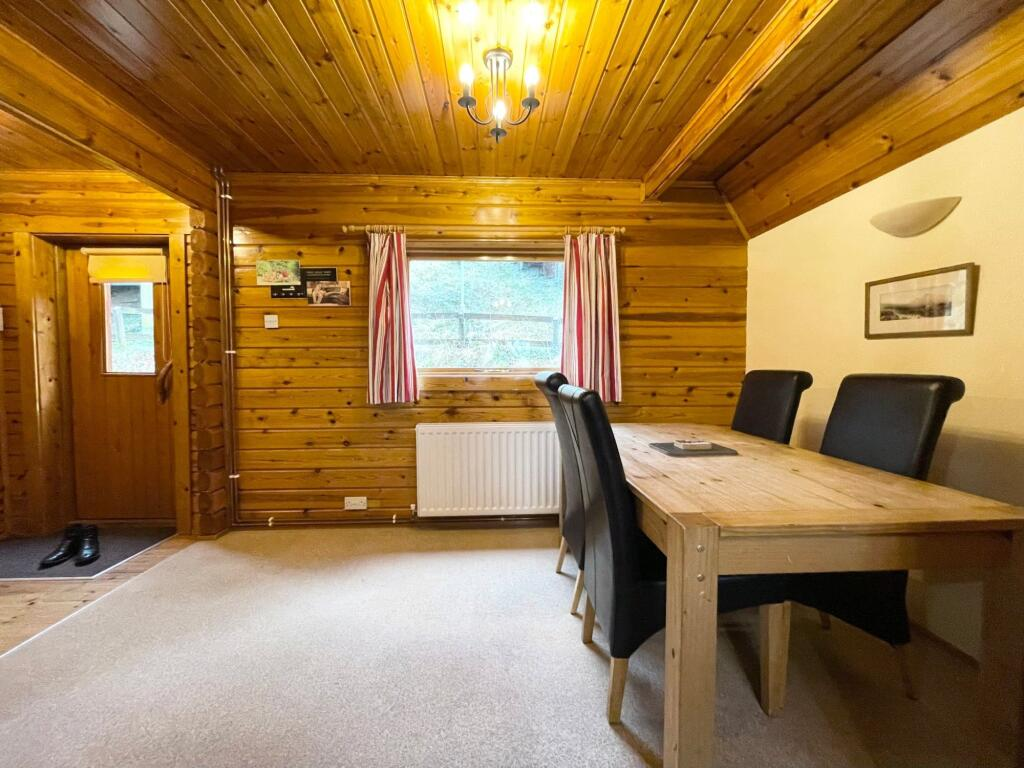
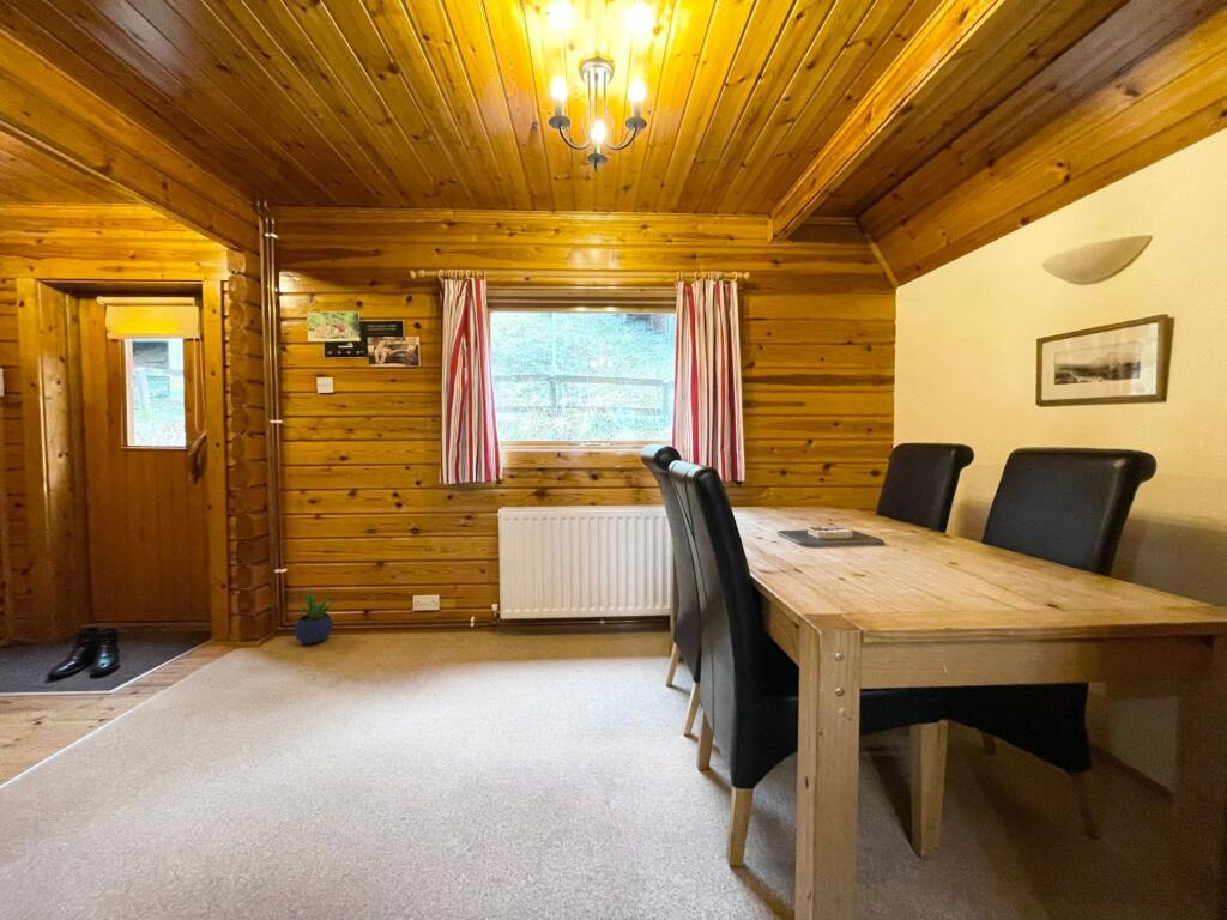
+ potted plant [290,585,339,644]
